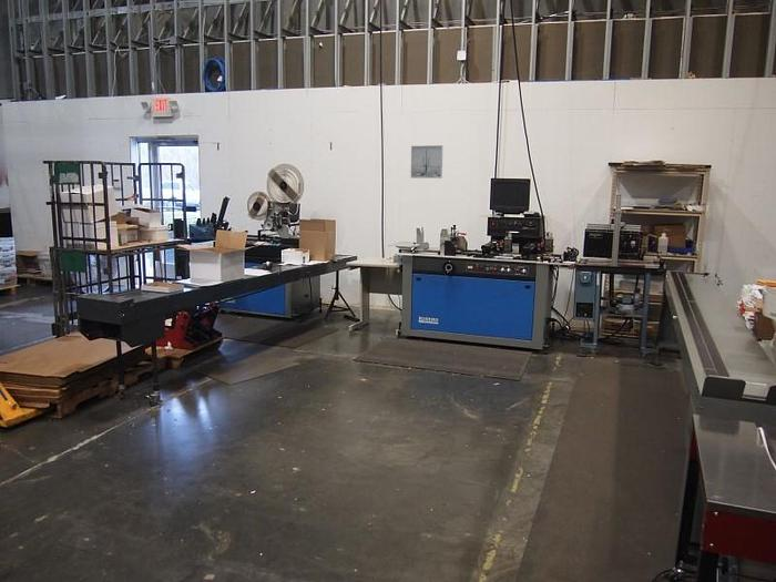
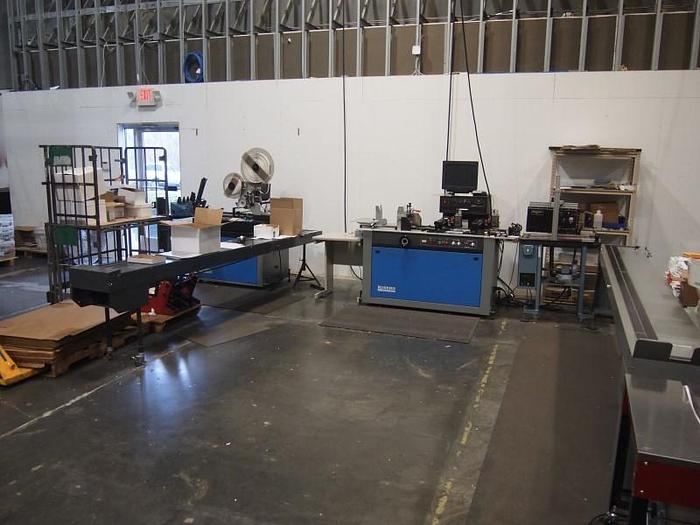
- wall art [410,144,443,180]
